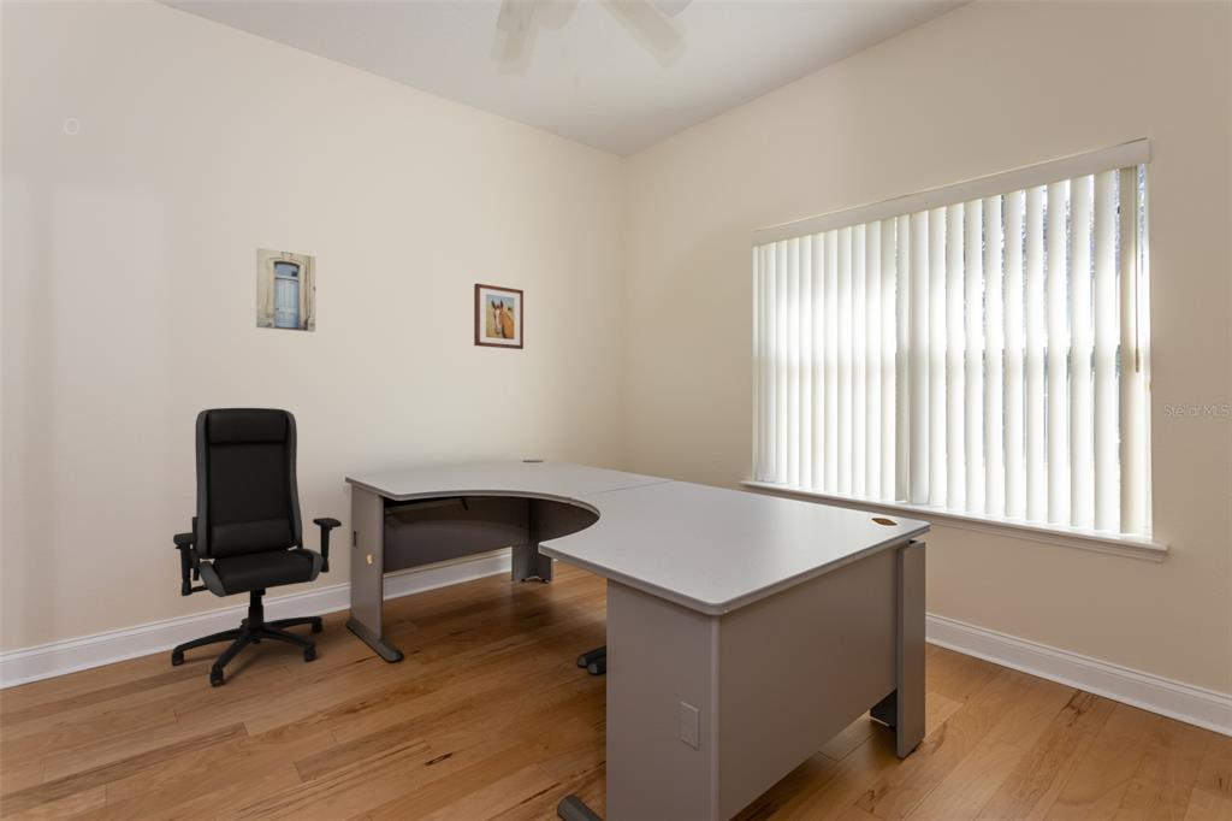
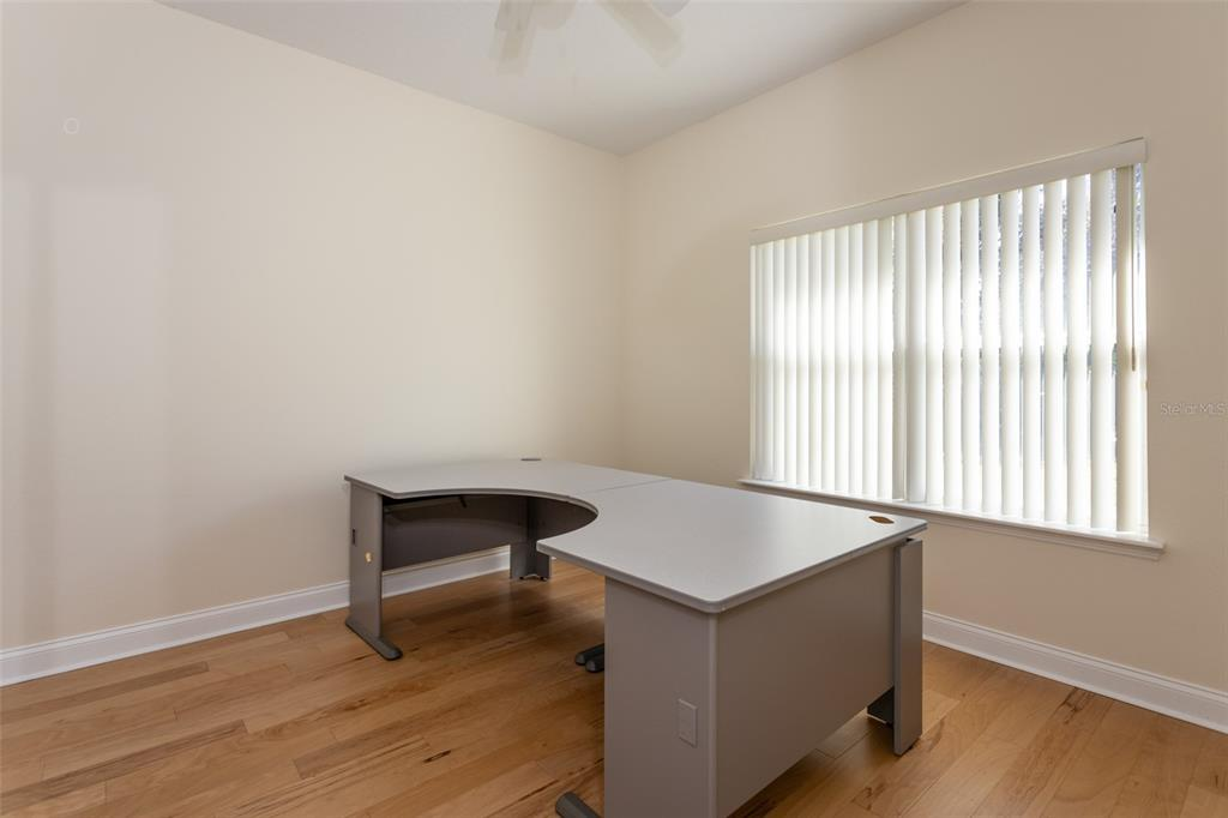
- office chair [170,407,343,686]
- wall art [473,283,525,350]
- wall art [255,247,316,333]
